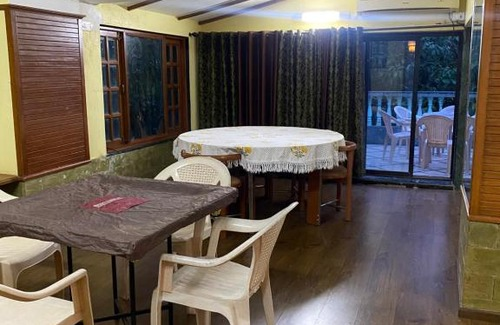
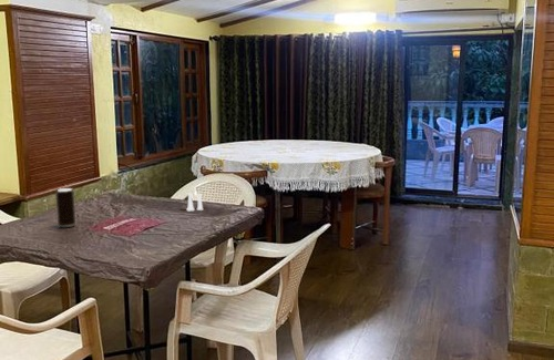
+ salt and pepper shaker set [178,192,206,212]
+ beverage can [54,187,76,228]
